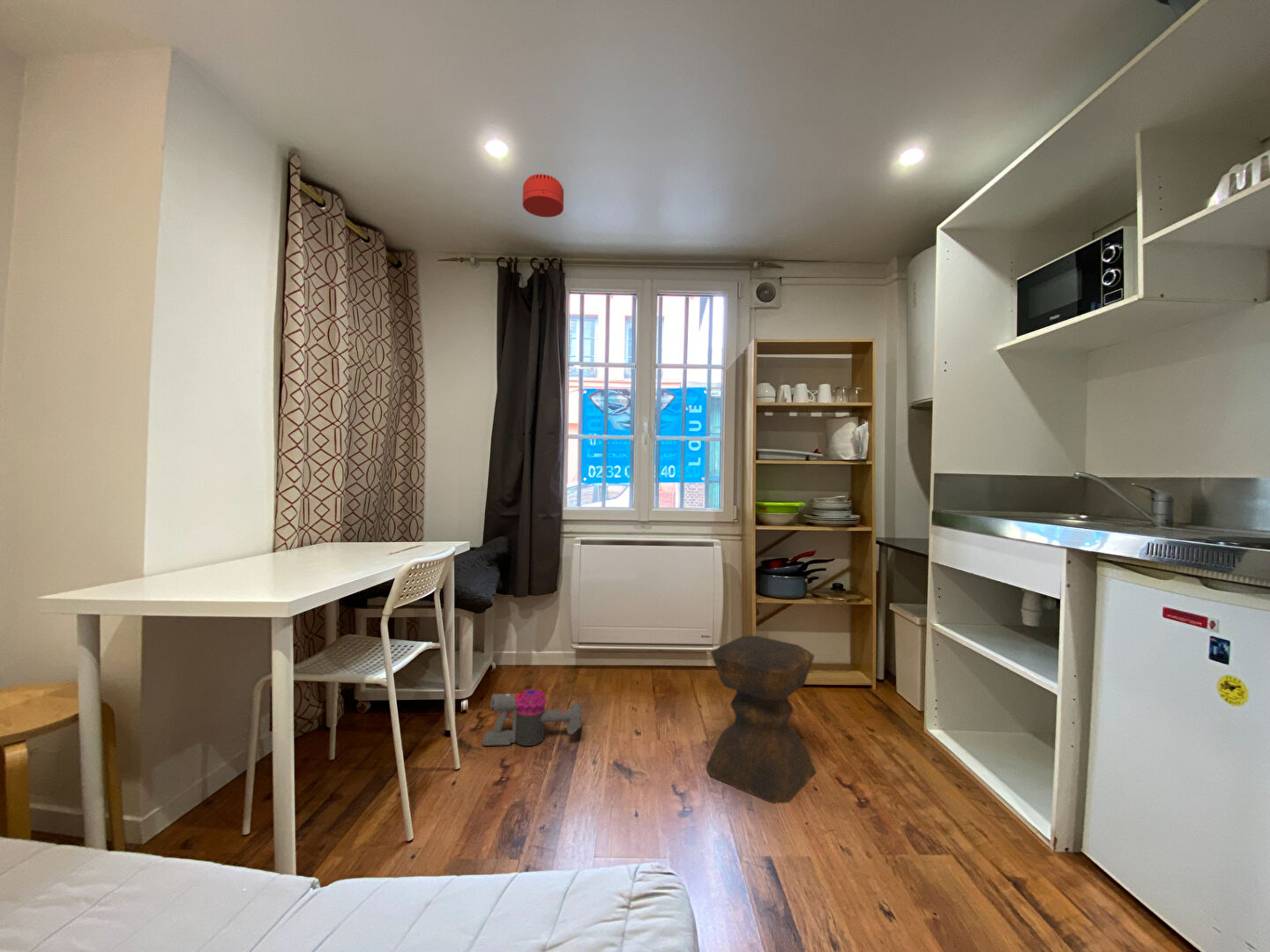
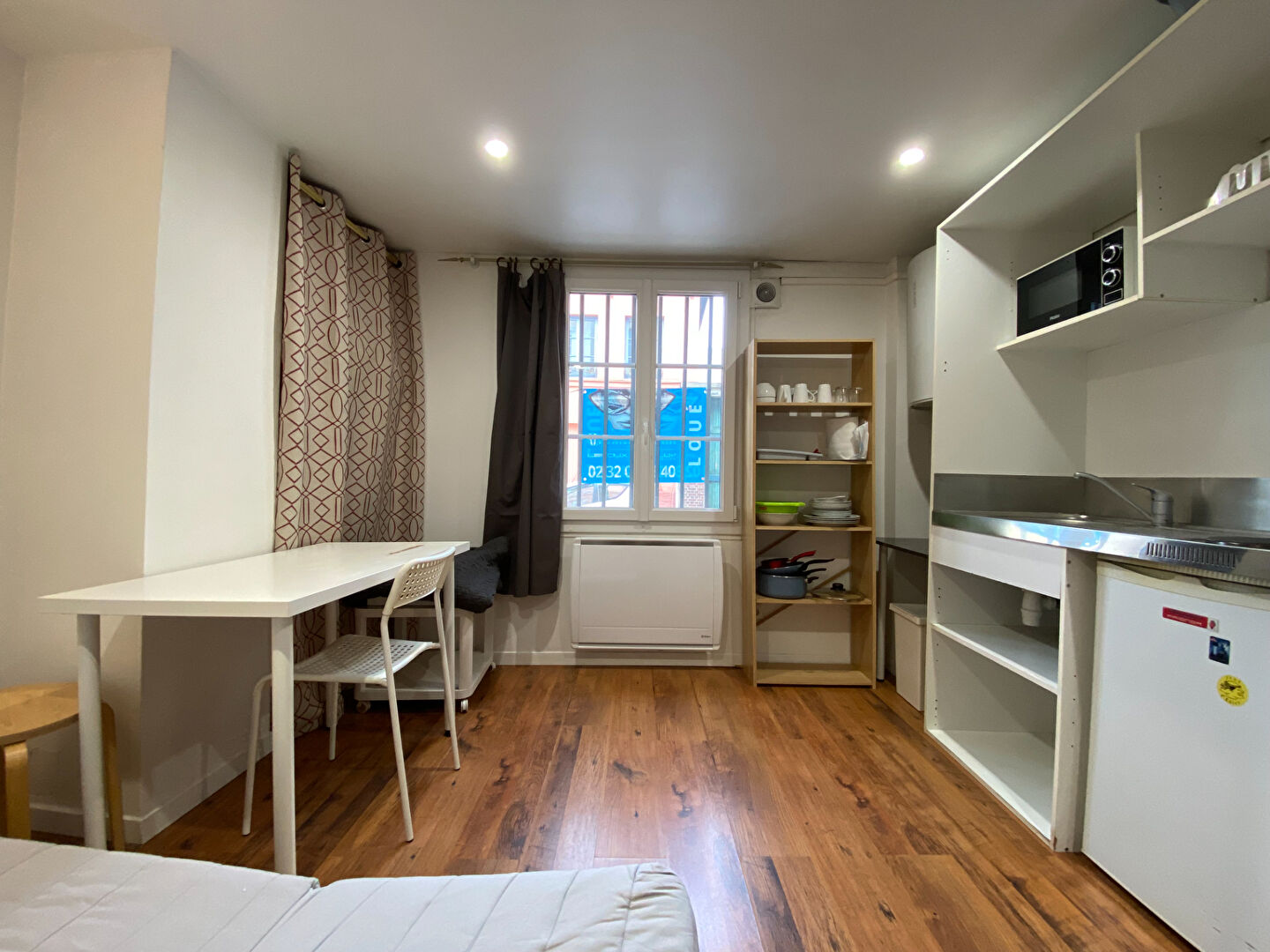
- stool [706,635,817,805]
- smoke detector [522,173,564,218]
- vacuum cleaner [482,688,583,747]
